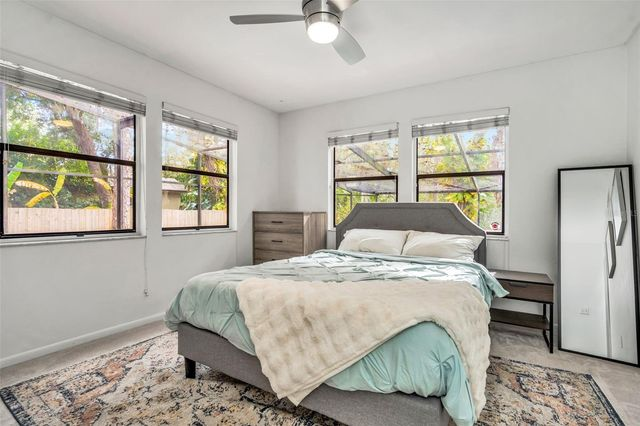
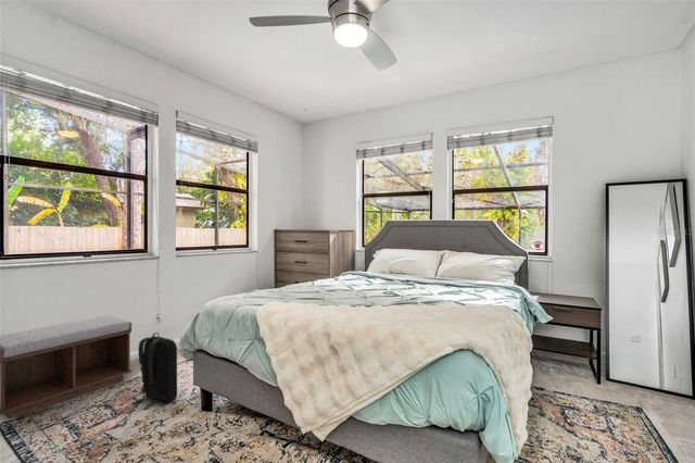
+ bench [0,315,132,421]
+ backpack [130,331,178,410]
